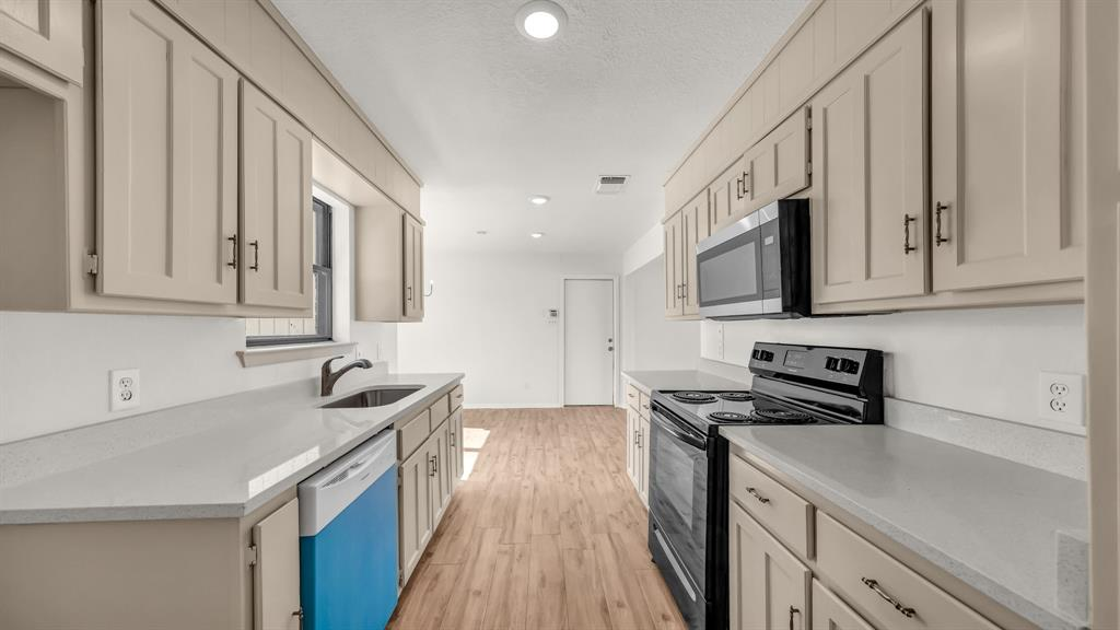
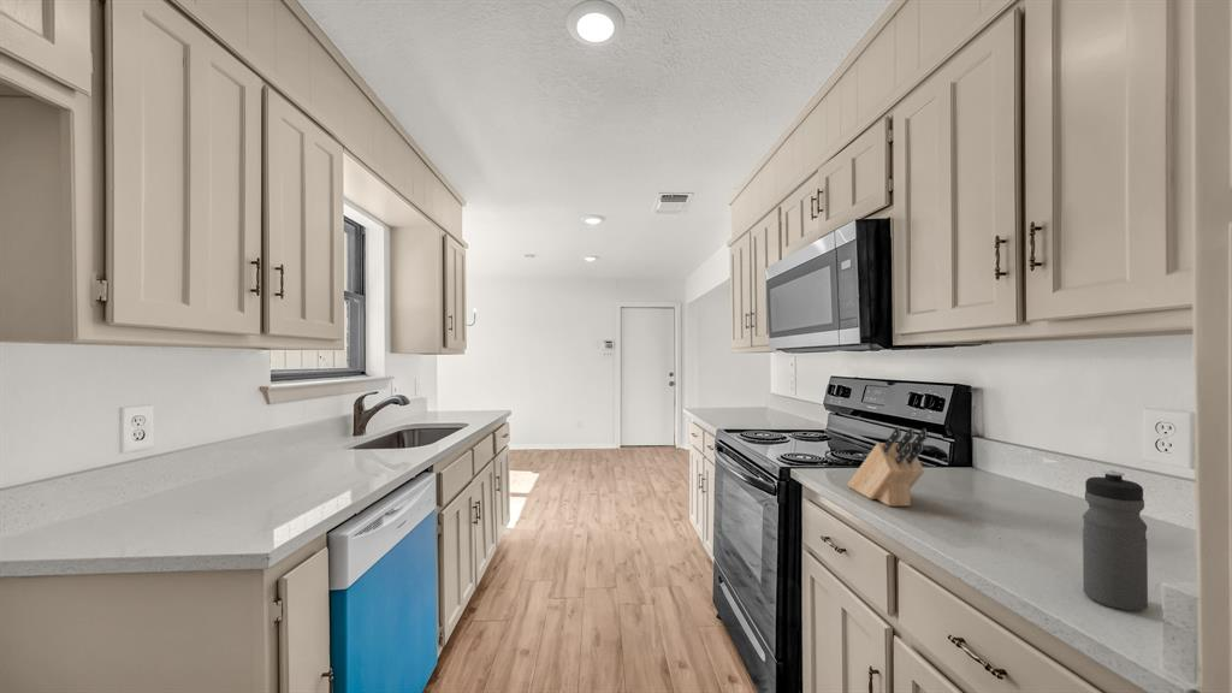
+ water bottle [1082,469,1149,612]
+ knife block [847,426,929,508]
